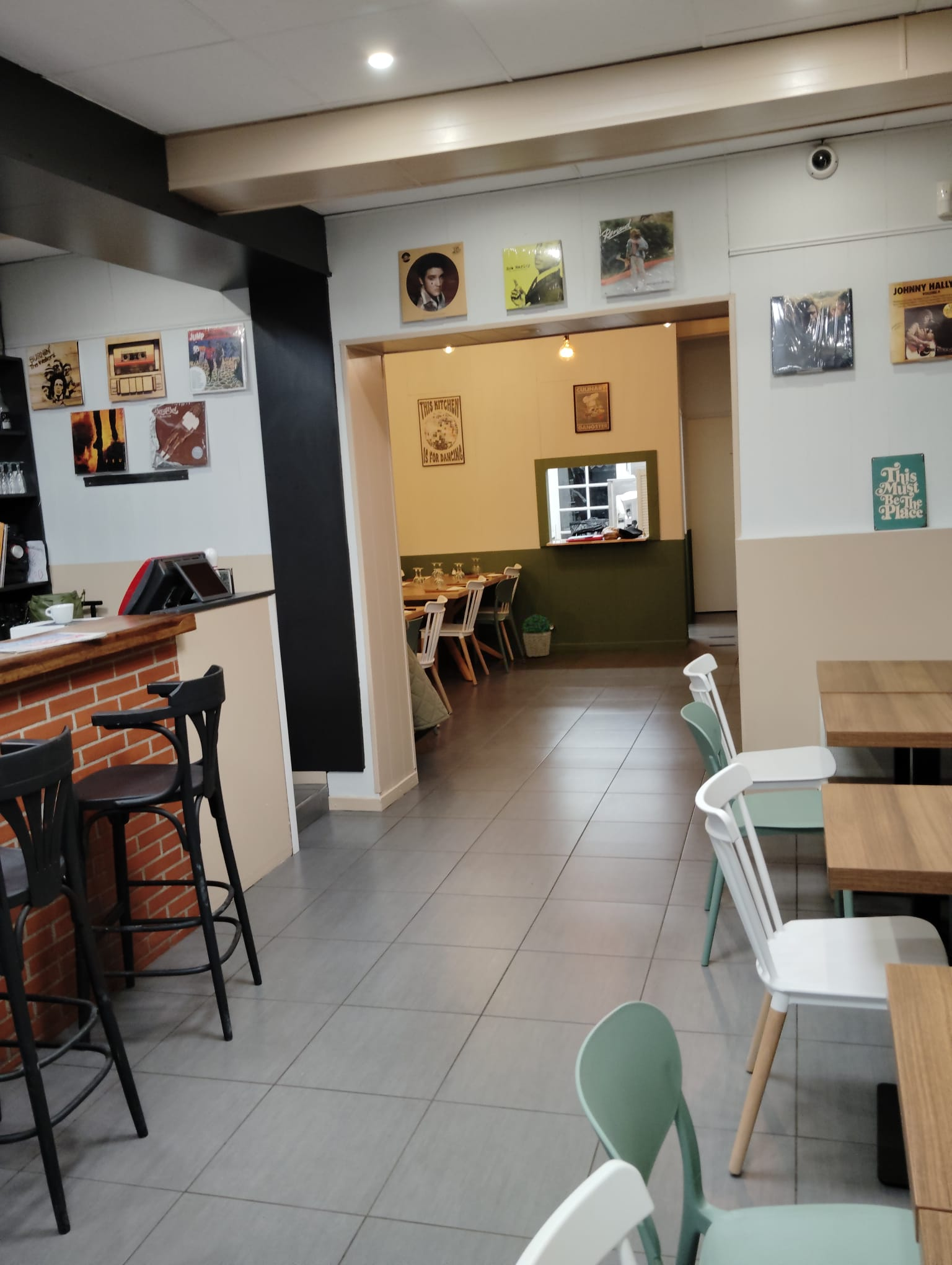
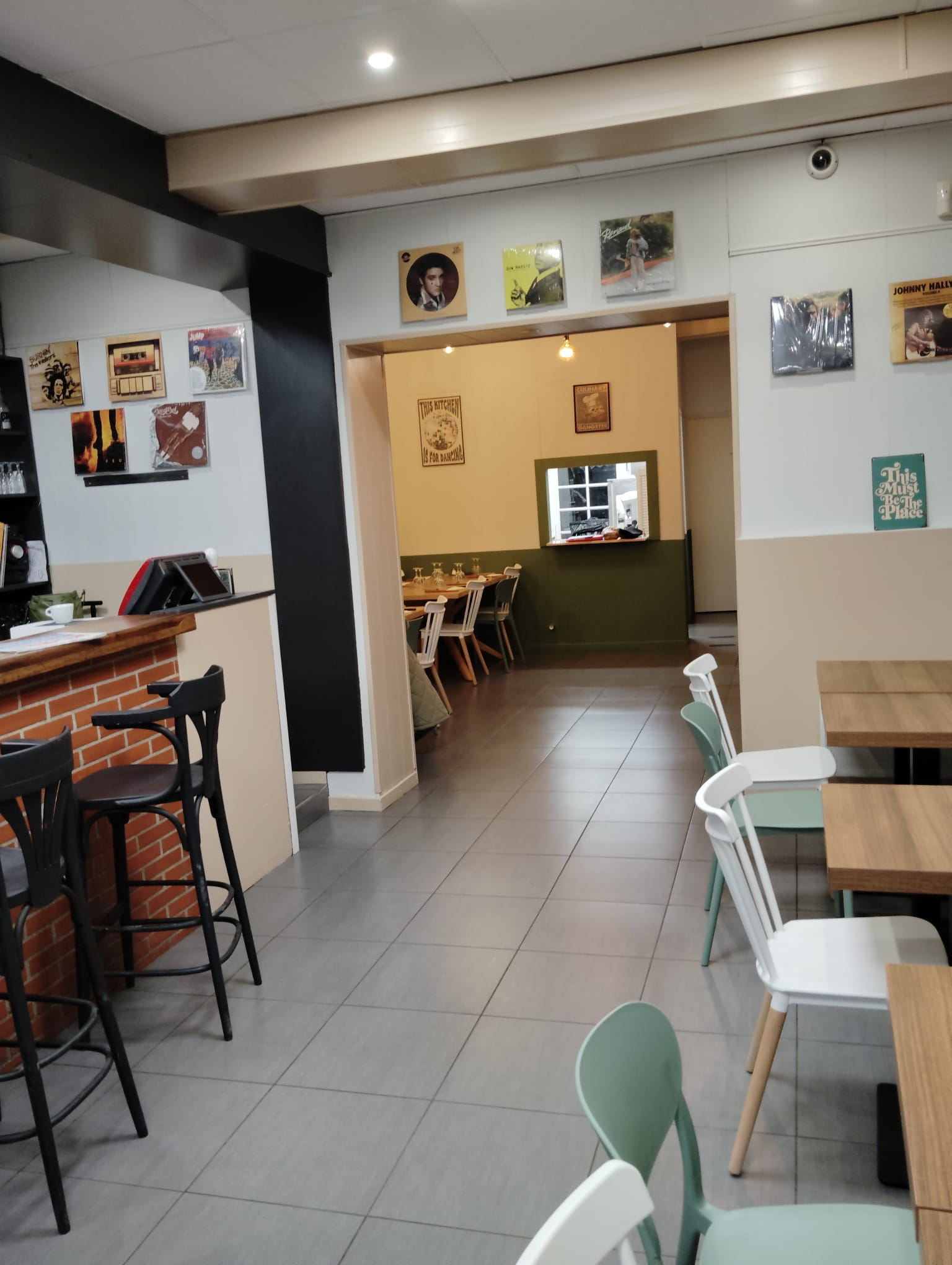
- potted plant [522,614,552,658]
